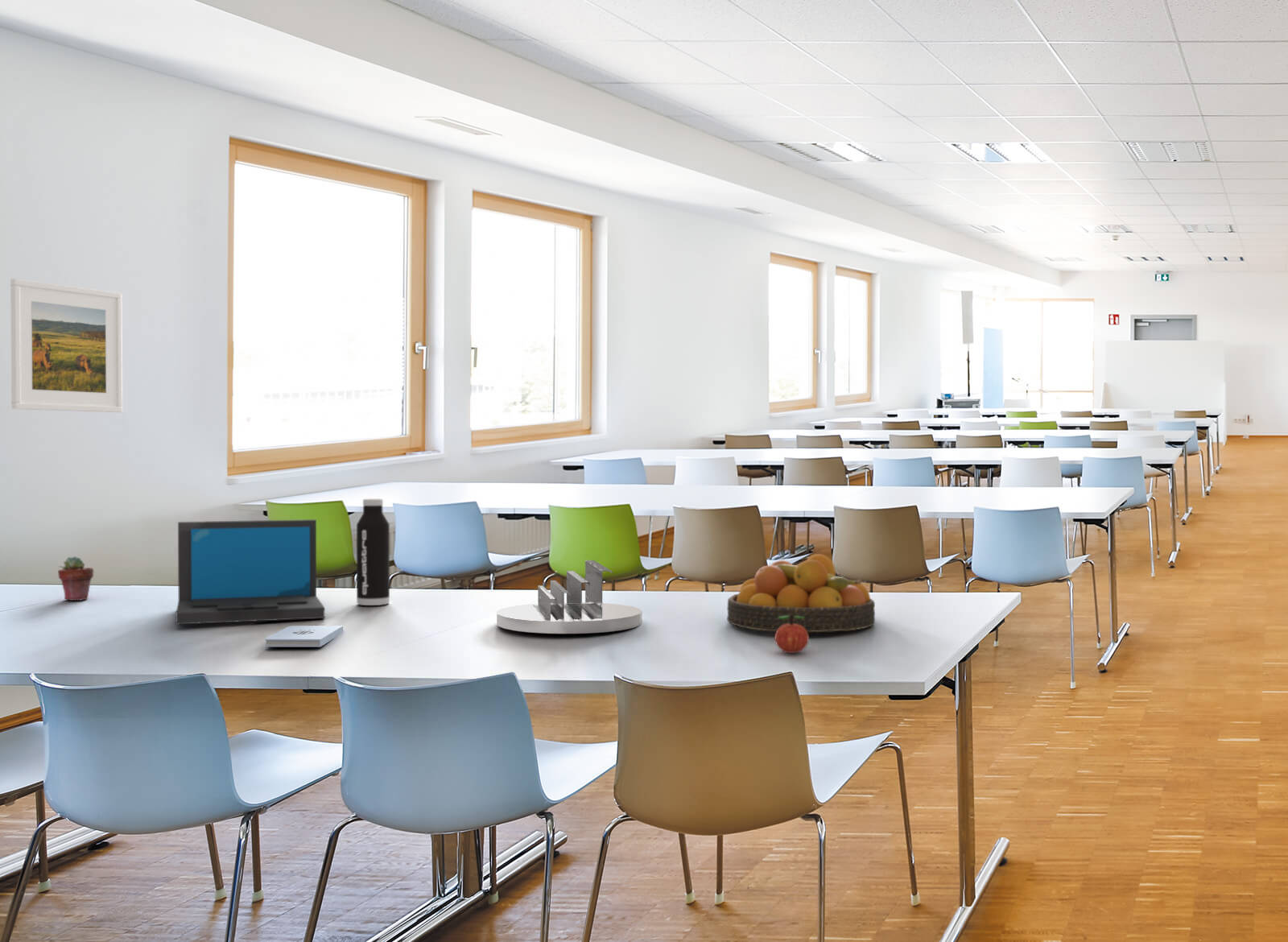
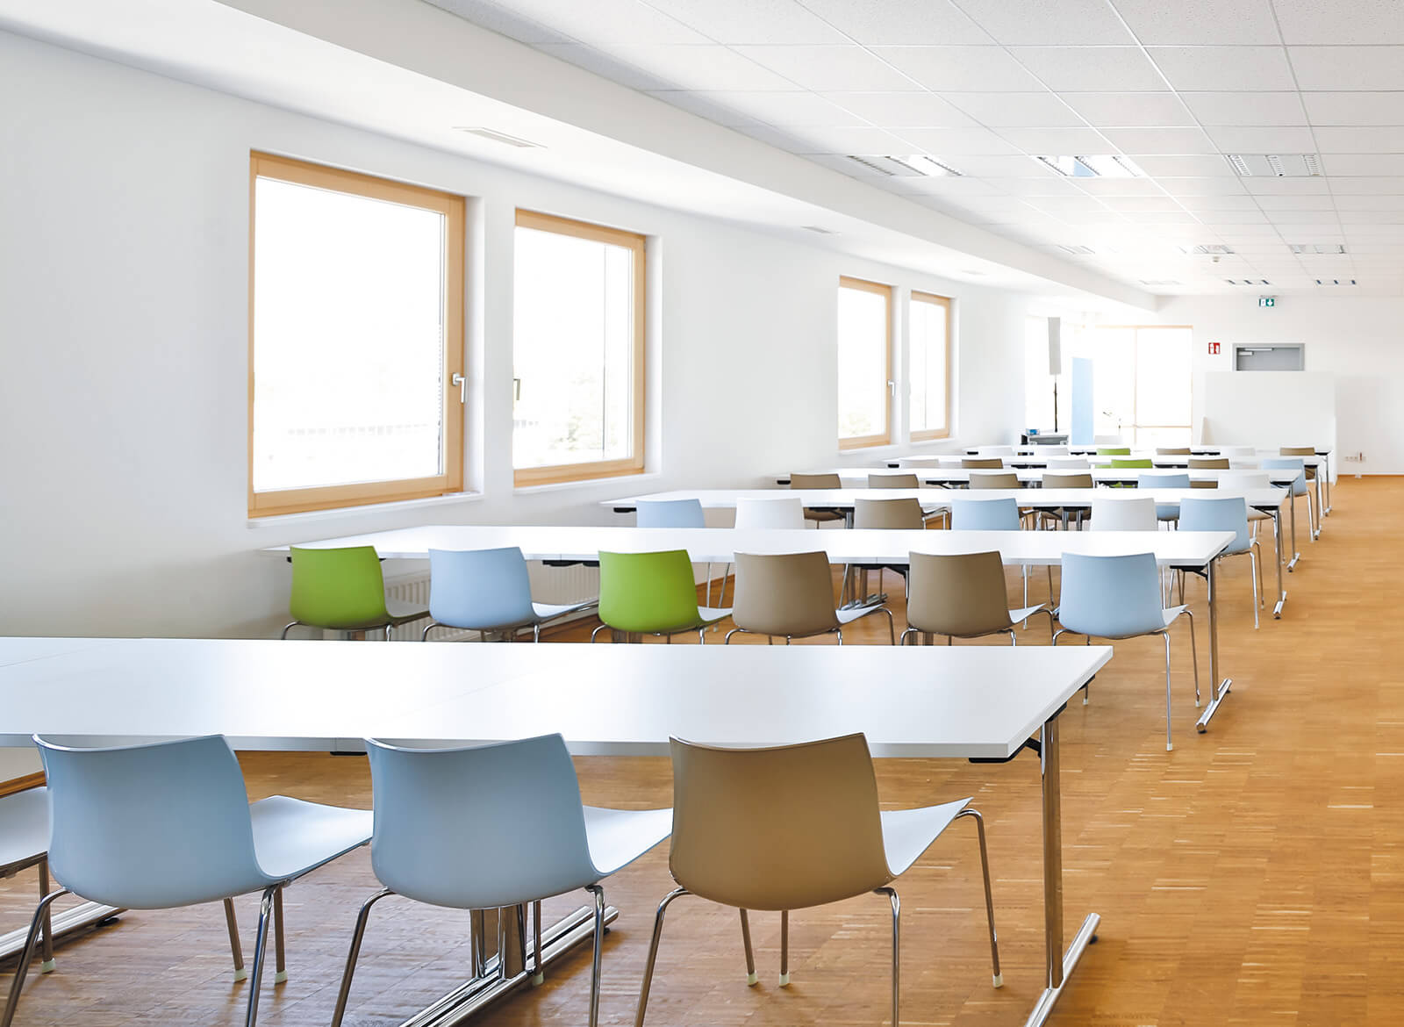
- fruit bowl [726,553,876,634]
- notepad [264,625,344,647]
- laptop [175,519,325,626]
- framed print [10,278,123,413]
- water bottle [356,498,390,606]
- potted succulent [57,556,94,601]
- desk organizer [496,560,643,634]
- apple [774,615,810,654]
